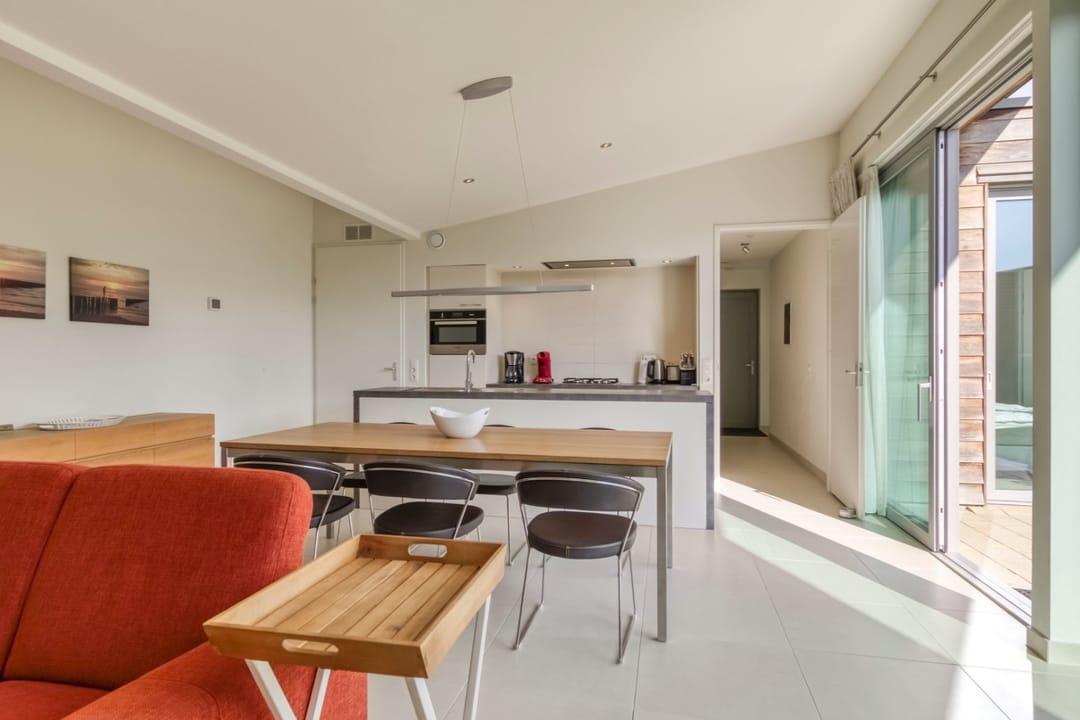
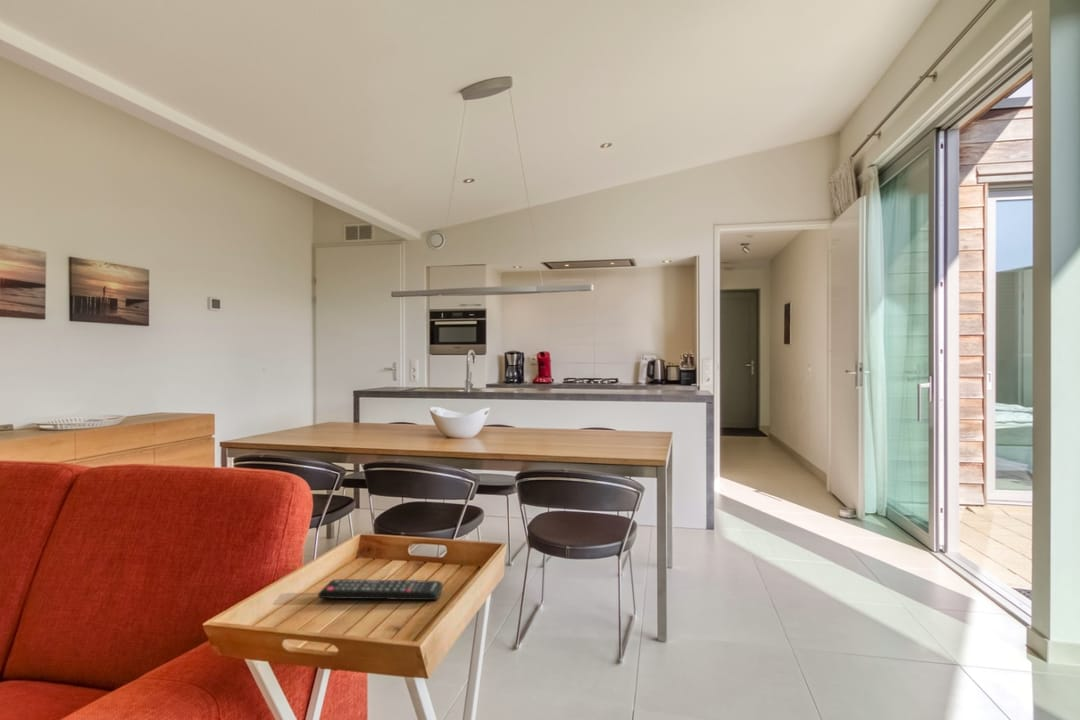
+ remote control [317,578,444,601]
